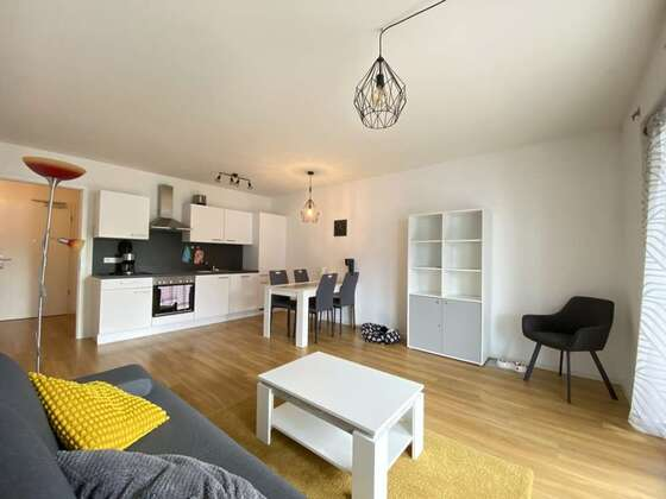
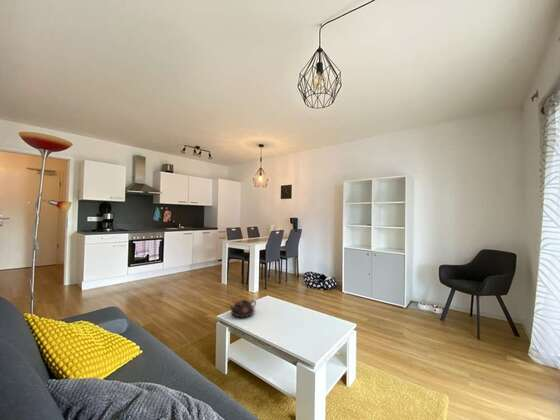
+ teapot [229,299,257,319]
